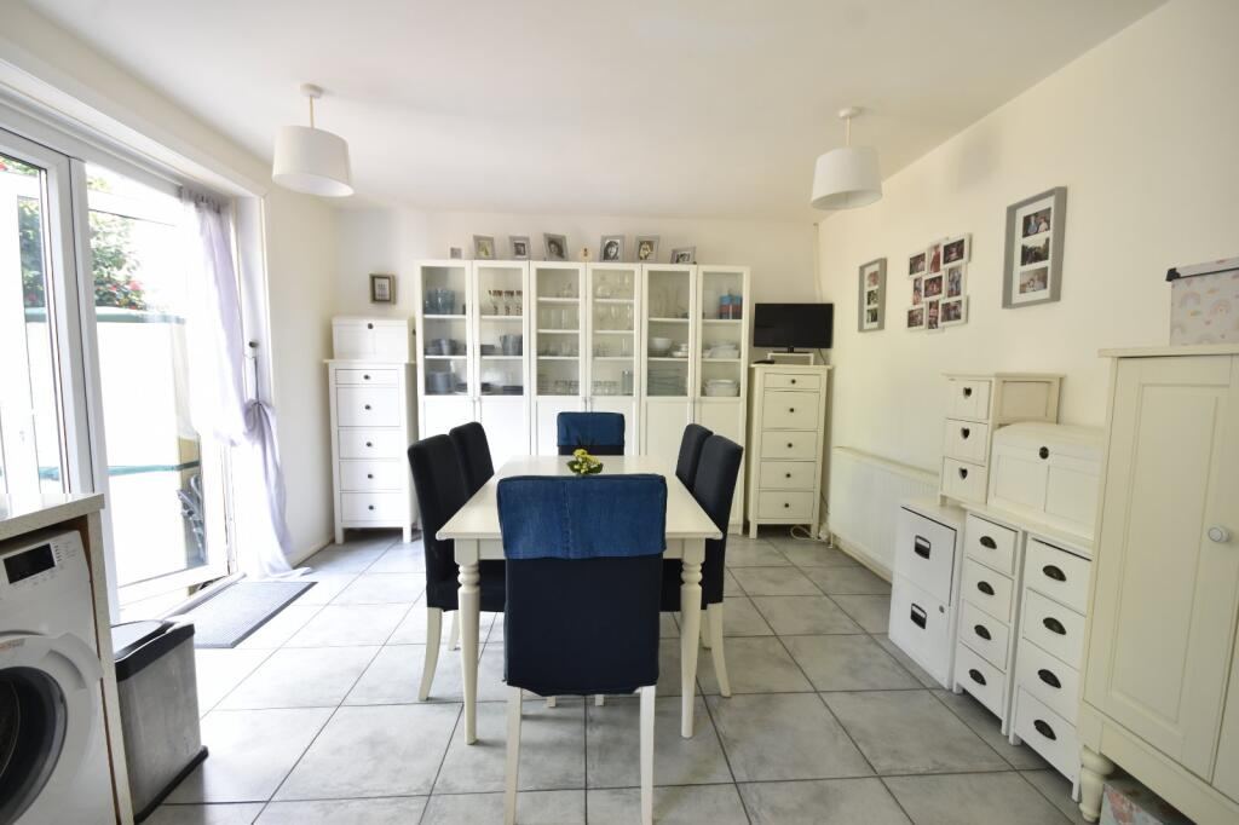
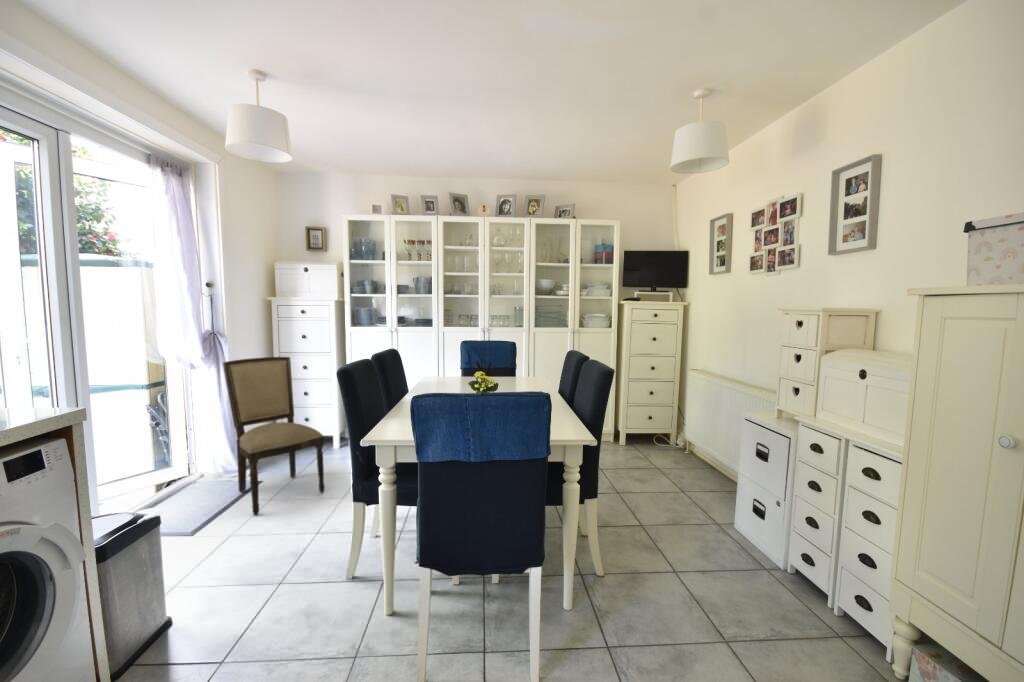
+ dining chair [222,356,325,516]
